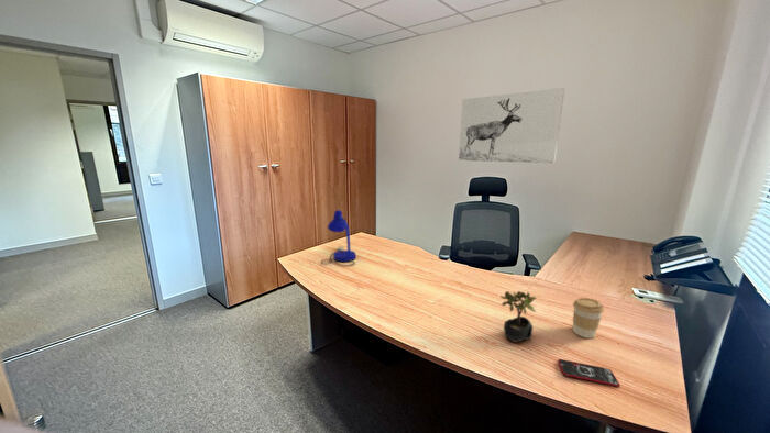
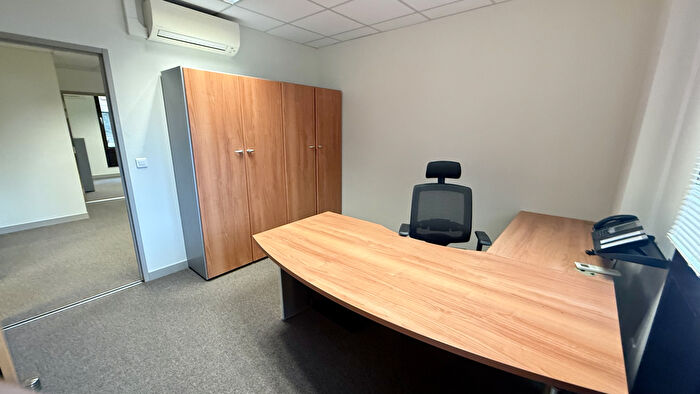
- coffee cup [572,297,605,340]
- wall art [458,87,565,164]
- smartphone [557,358,622,388]
- succulent plant [499,290,537,343]
- desk lamp [320,209,358,267]
